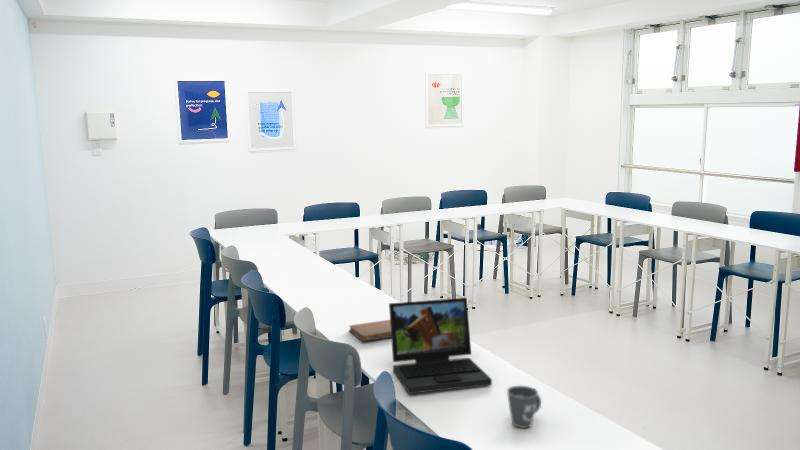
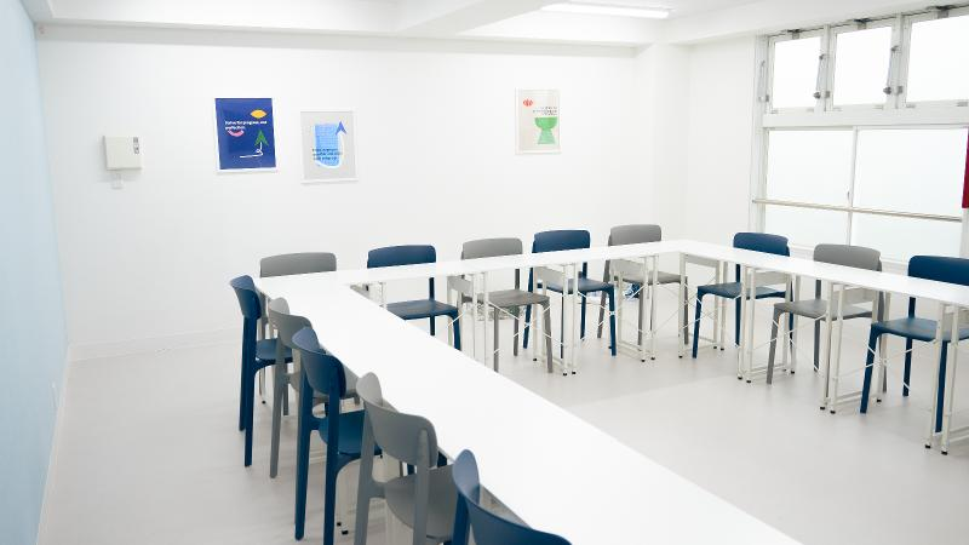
- notebook [348,319,391,342]
- mug [506,385,542,429]
- laptop [388,297,493,395]
